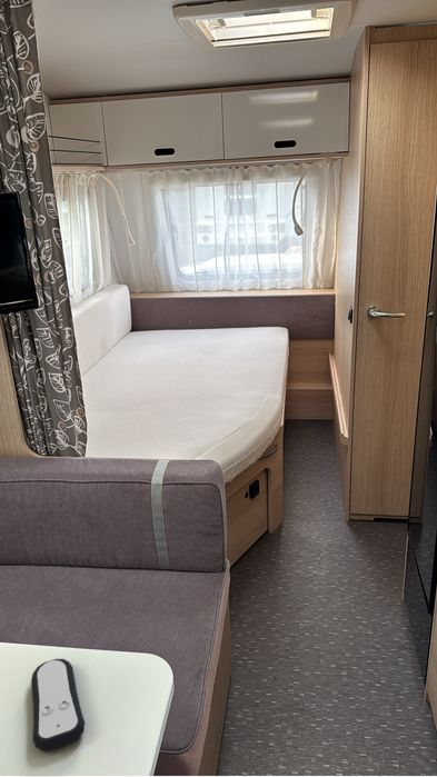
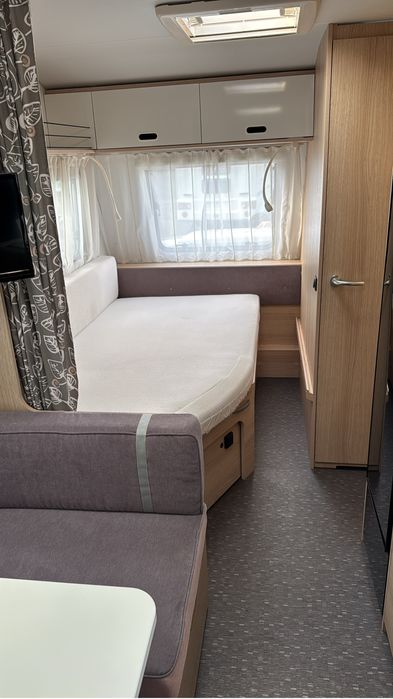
- remote control [30,658,86,751]
